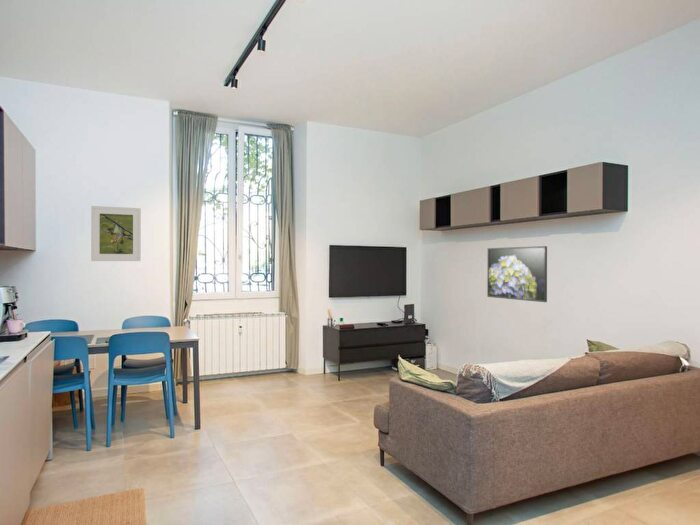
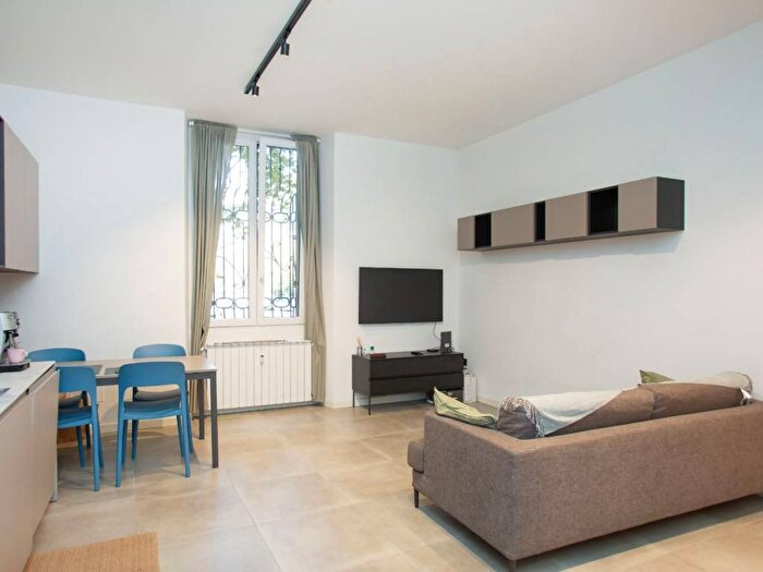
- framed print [486,245,548,303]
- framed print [90,205,142,262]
